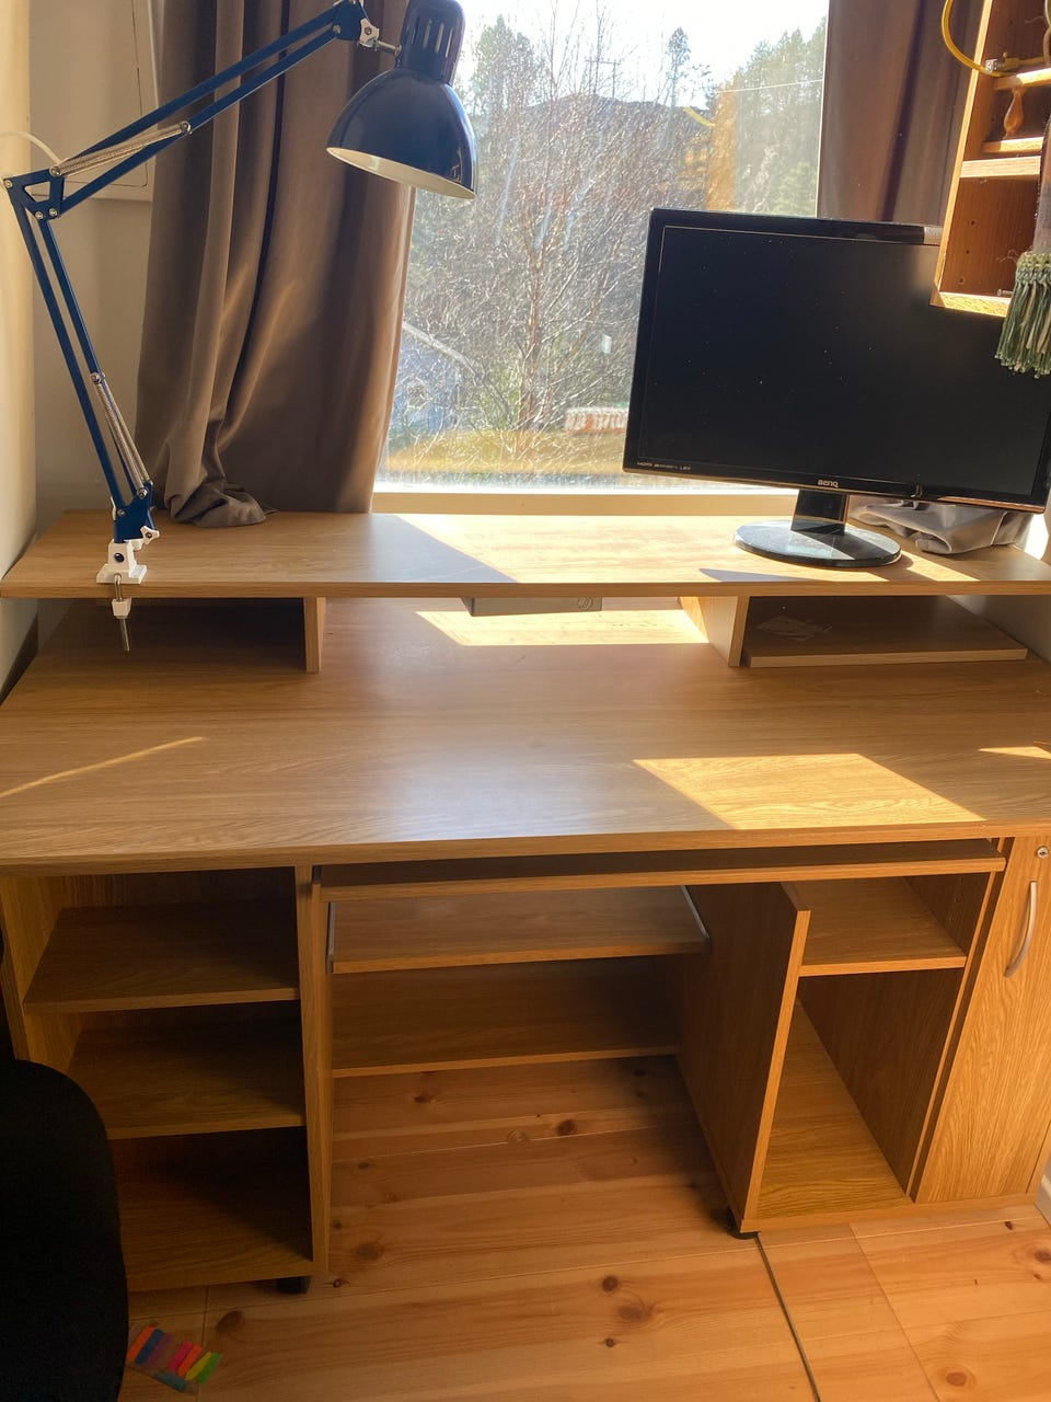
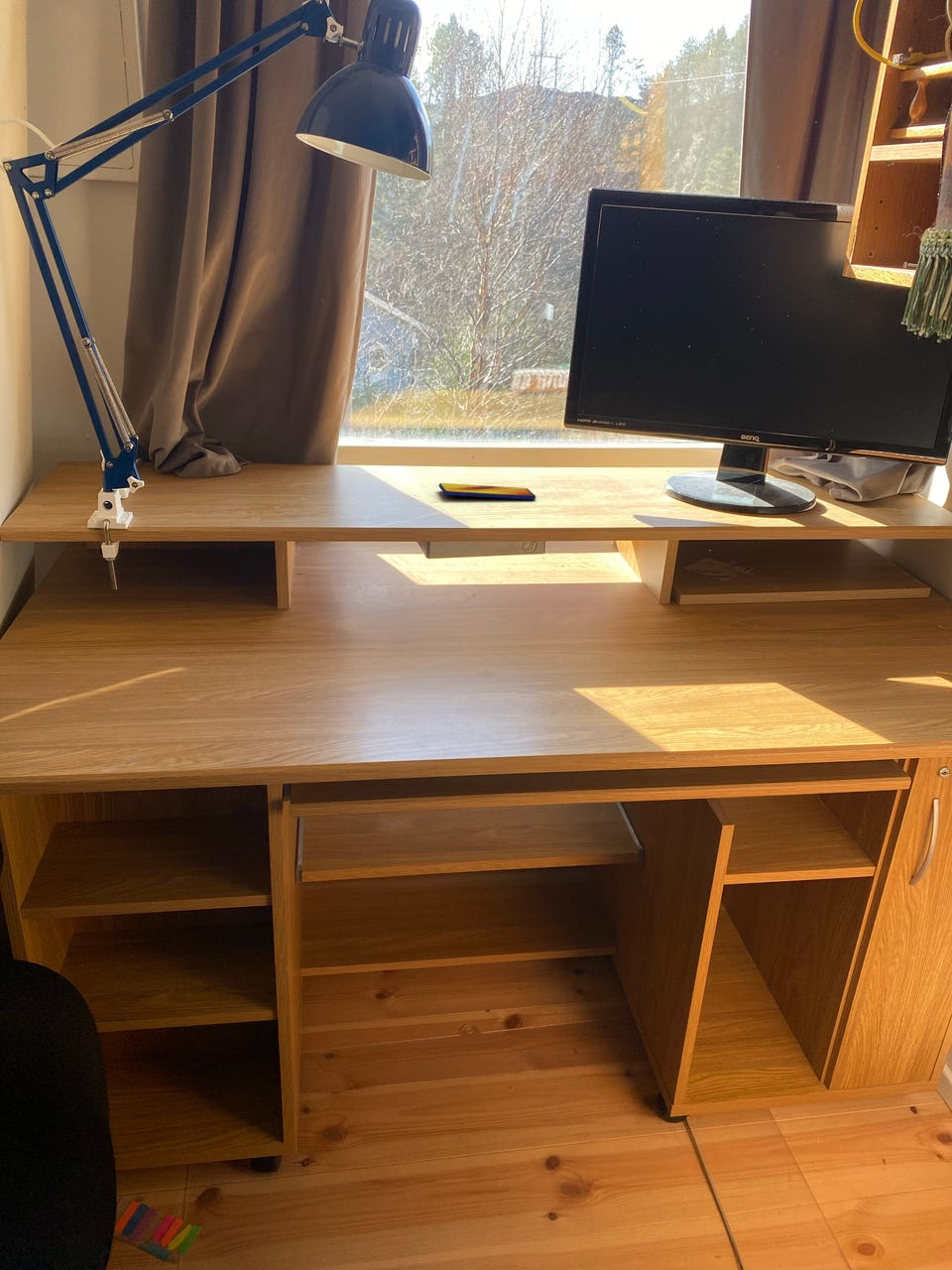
+ smartphone [438,482,536,501]
